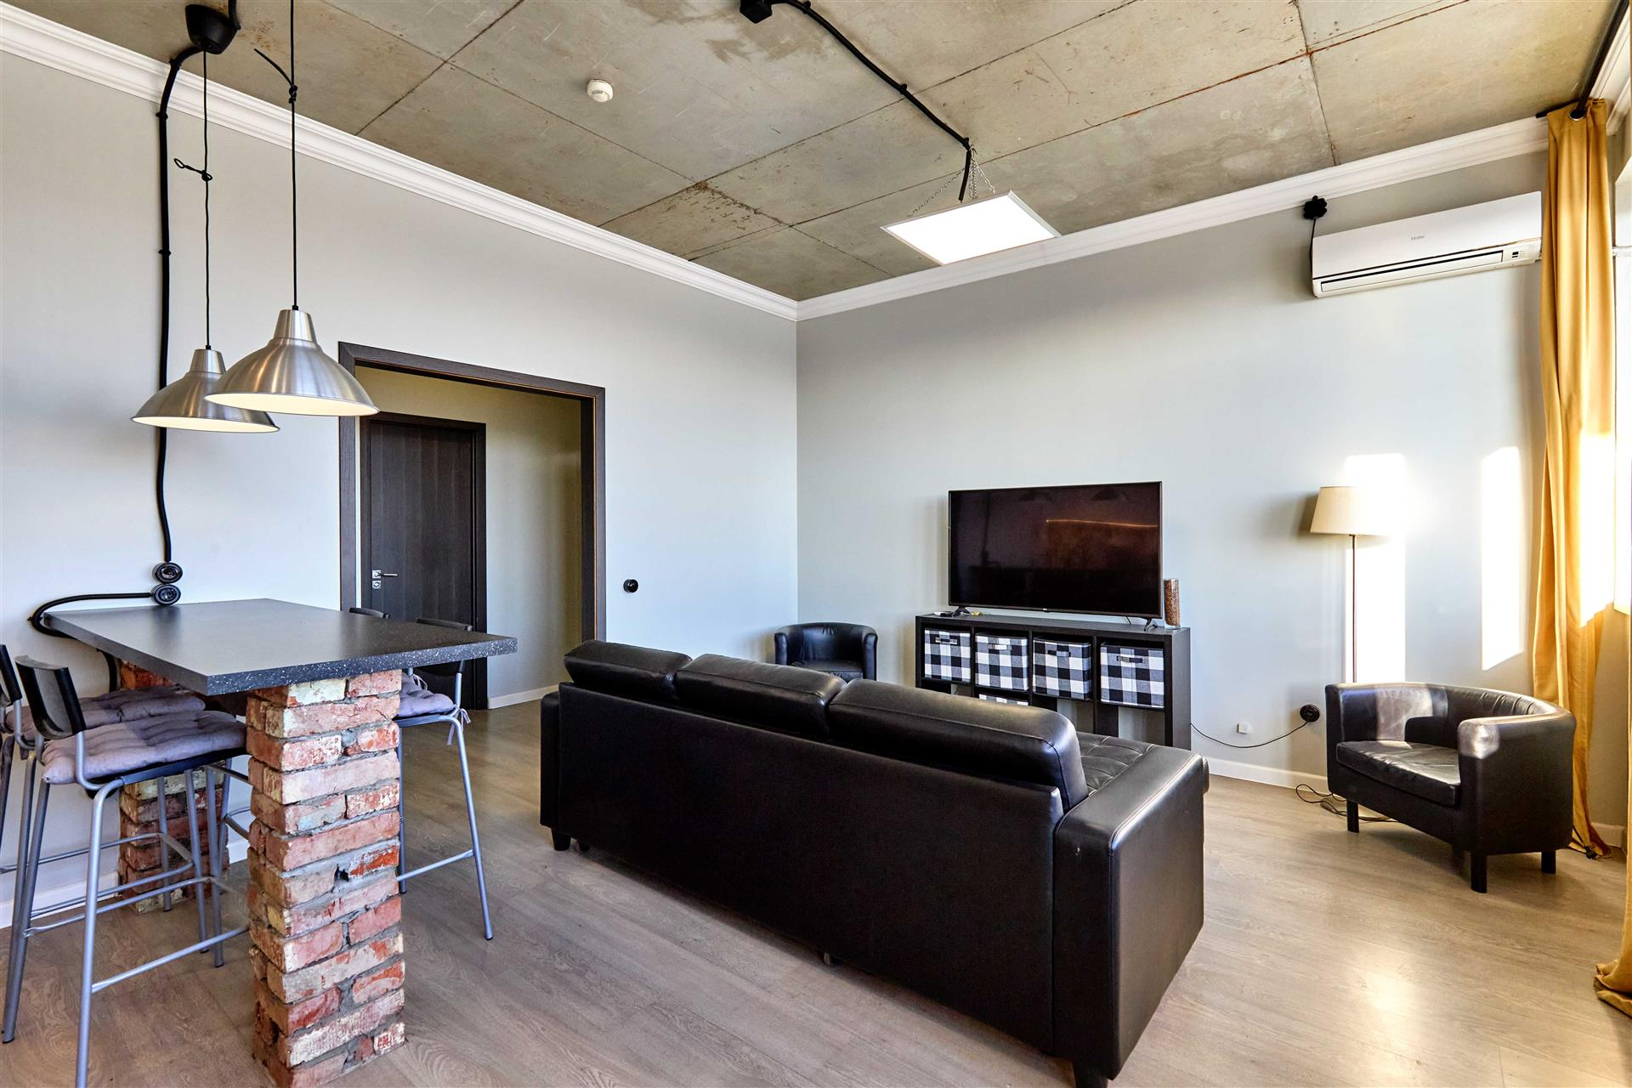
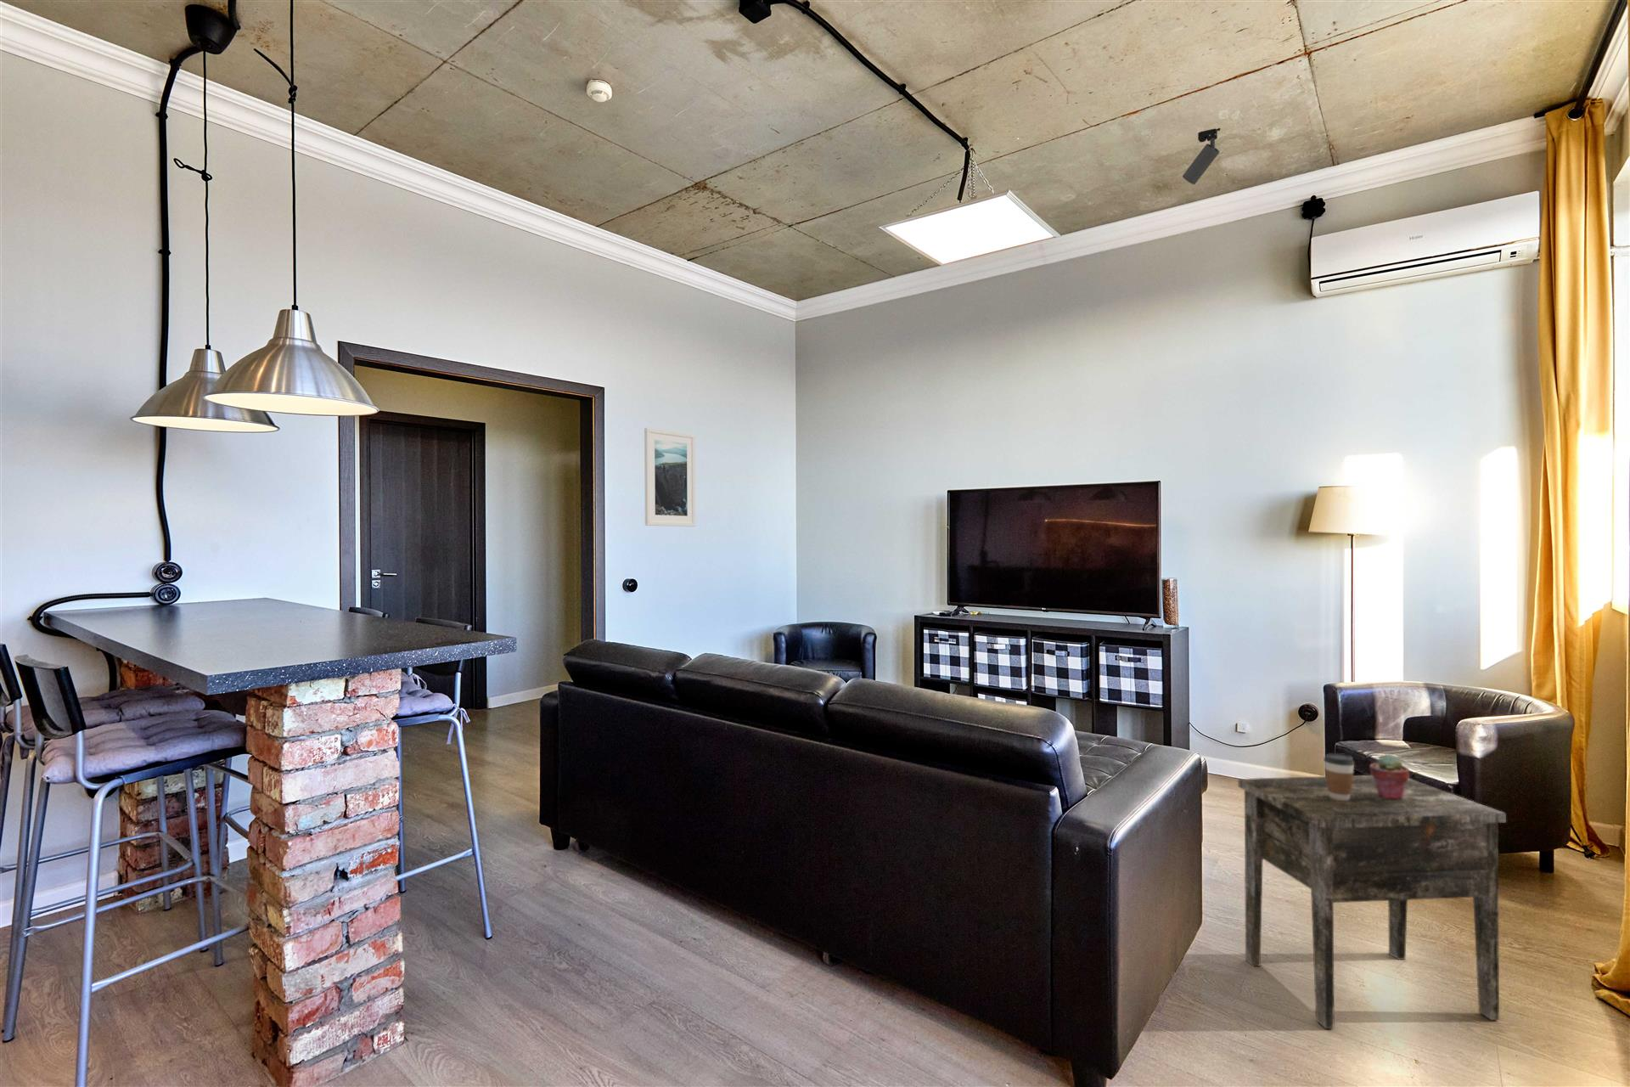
+ coffee cup [1323,752,1356,801]
+ potted succulent [1368,755,1410,799]
+ track light [1181,127,1221,186]
+ side table [1237,774,1508,1029]
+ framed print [644,427,696,528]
